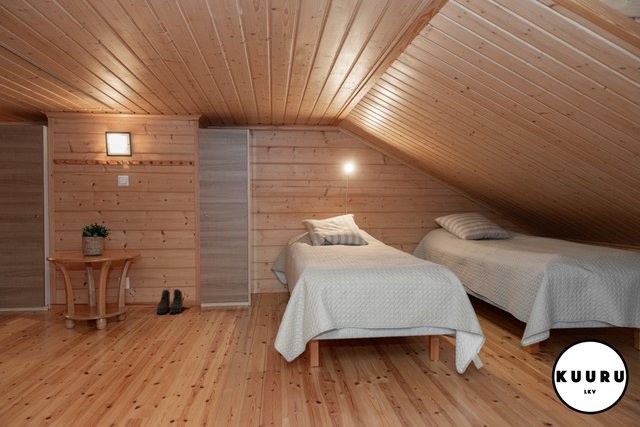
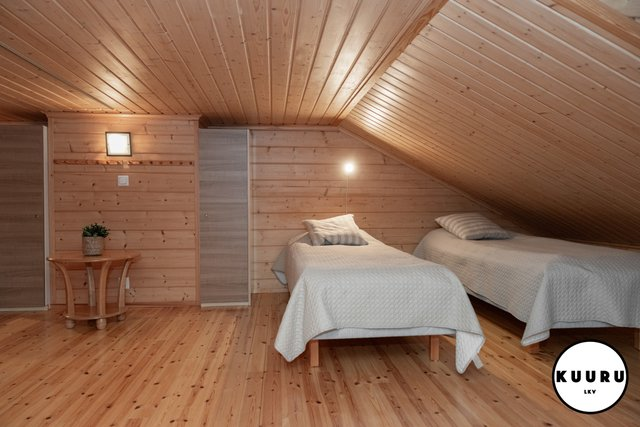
- boots [155,288,184,314]
